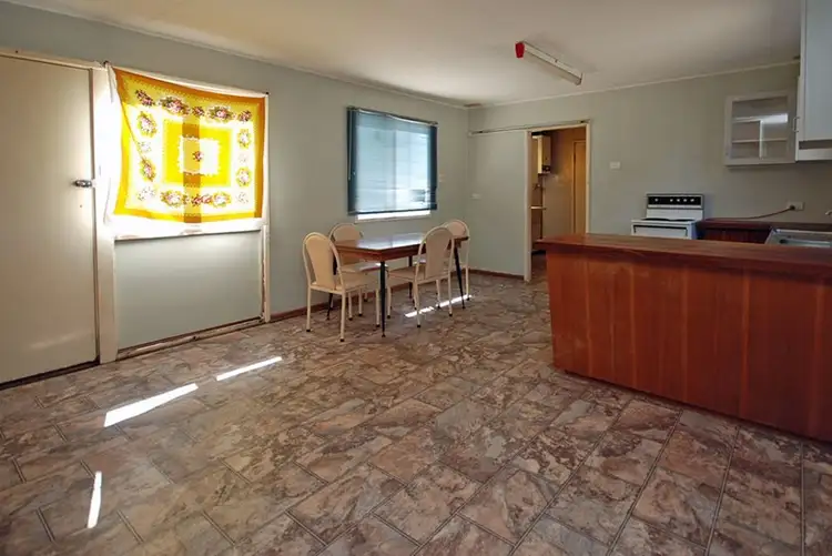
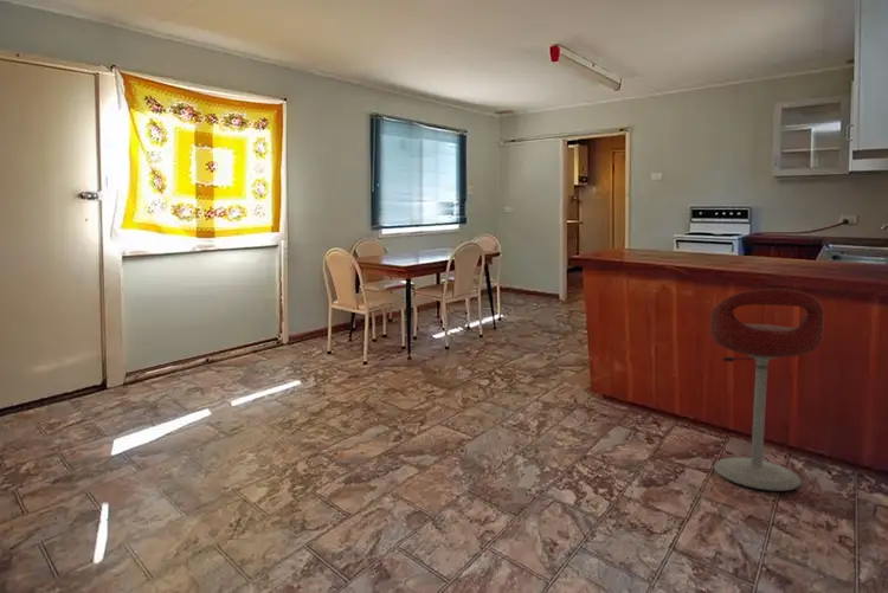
+ bar stool [708,288,825,491]
